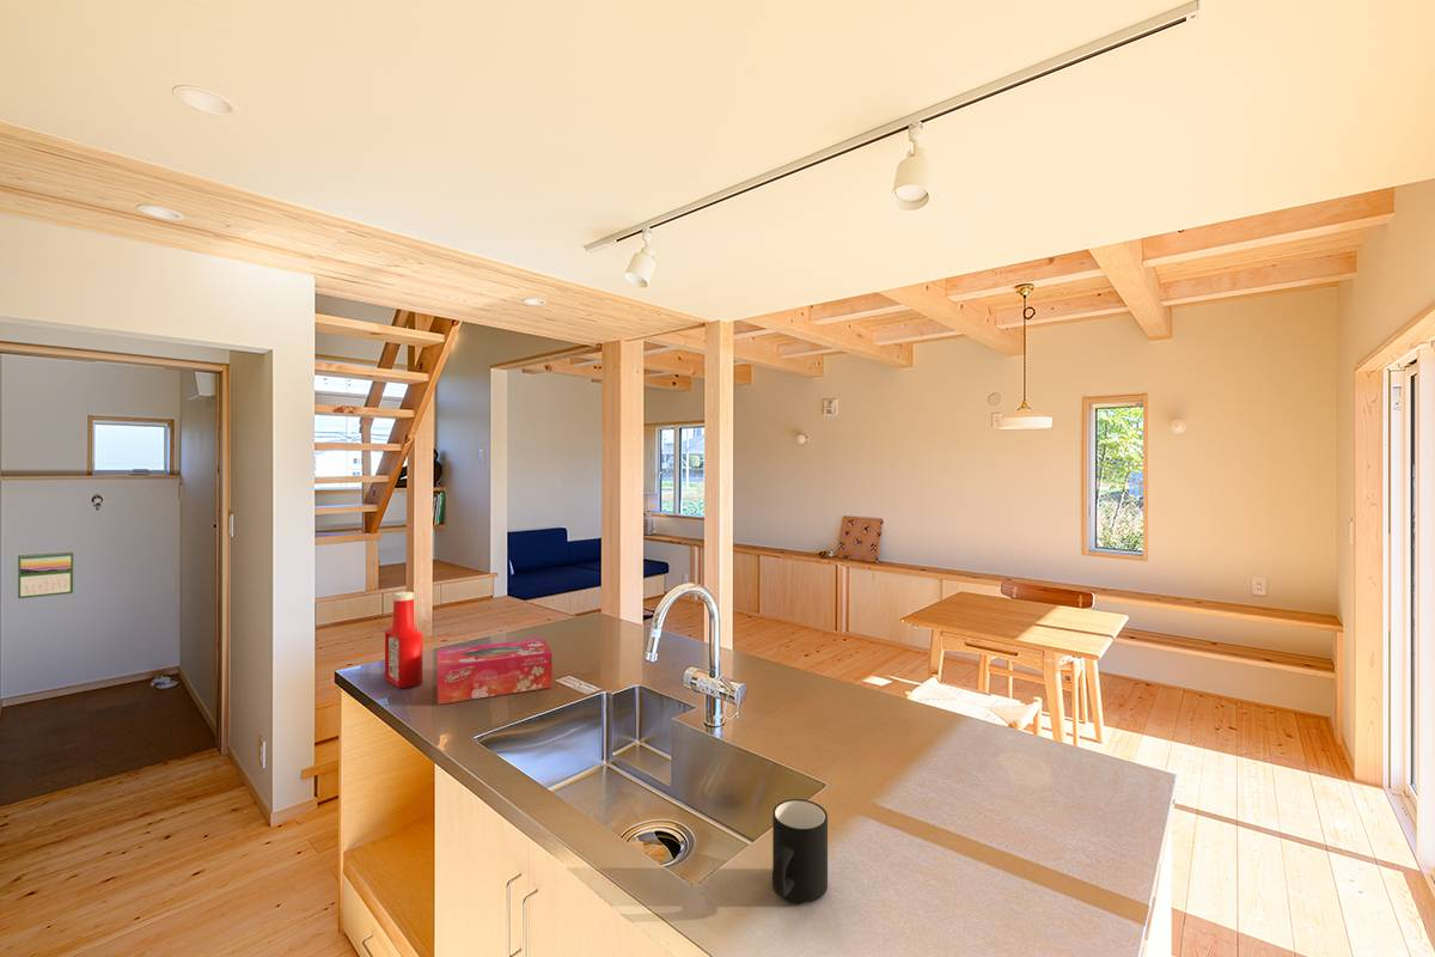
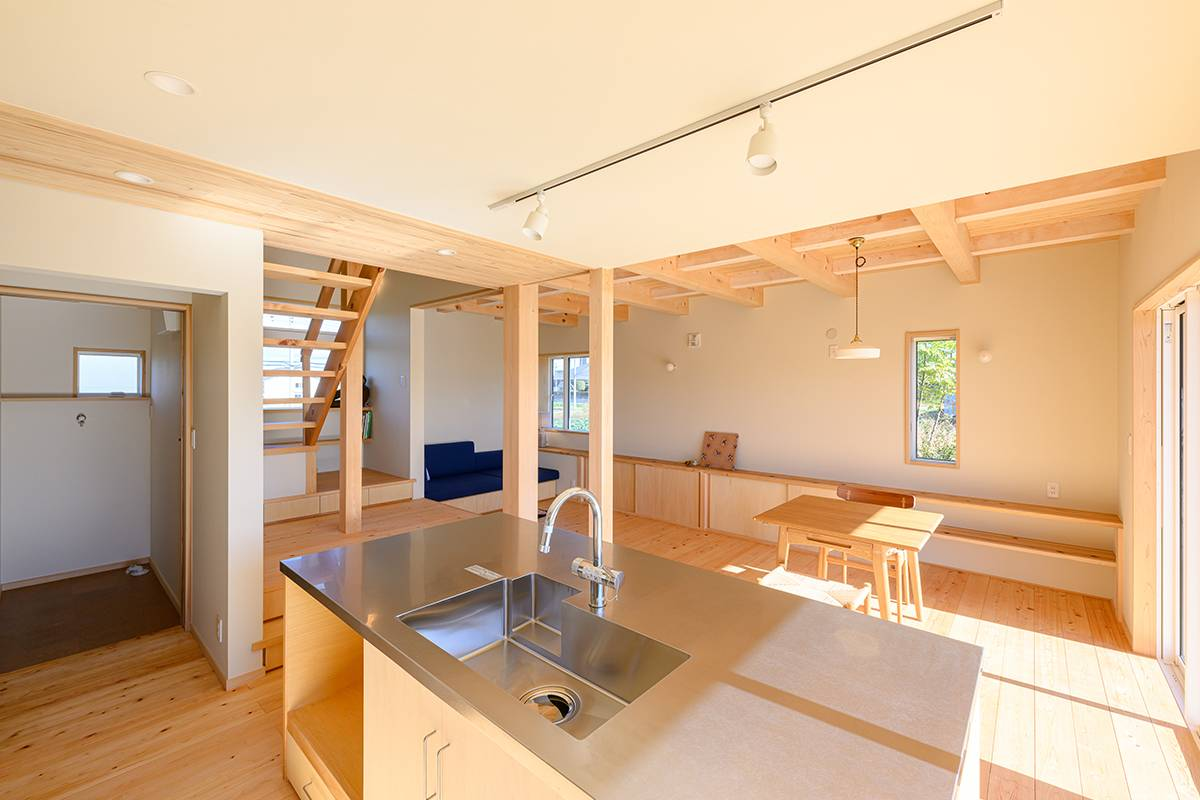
- soap bottle [384,591,423,689]
- calendar [17,550,74,599]
- mug [771,798,829,903]
- tissue box [436,638,554,705]
